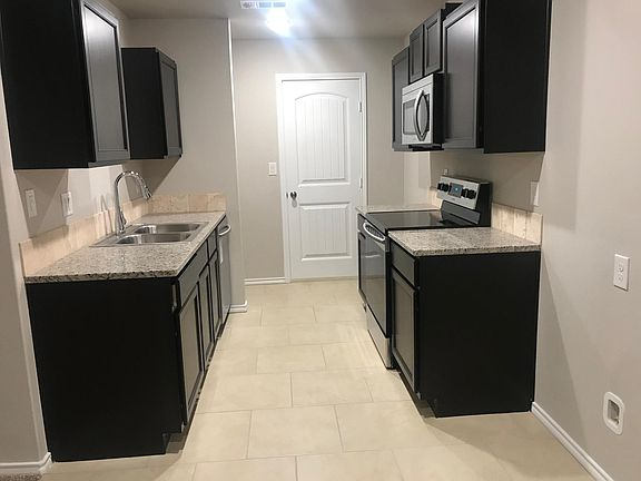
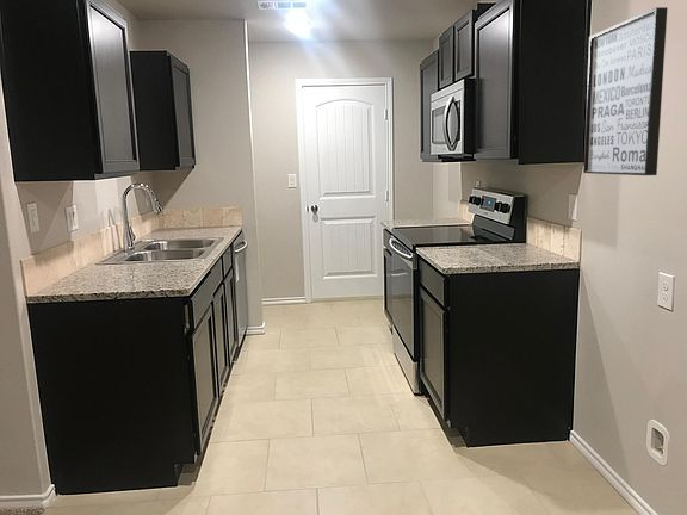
+ wall art [582,6,669,176]
